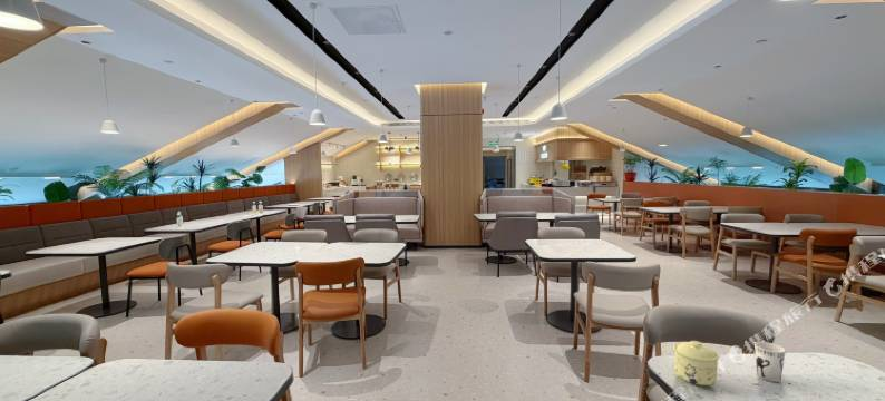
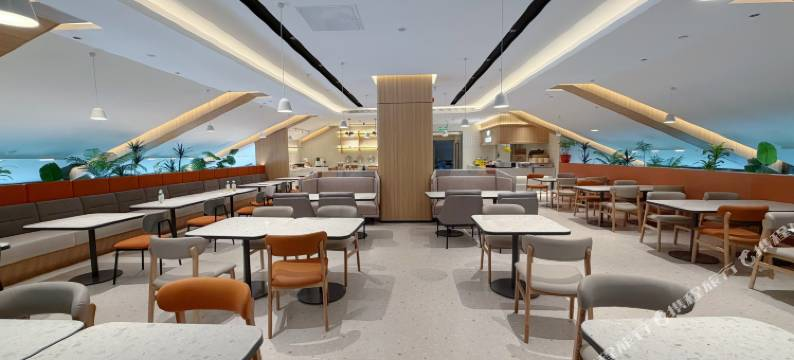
- cup [753,341,787,383]
- sugar bowl [672,340,720,387]
